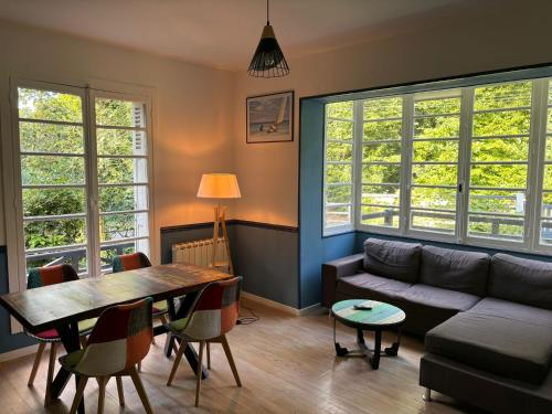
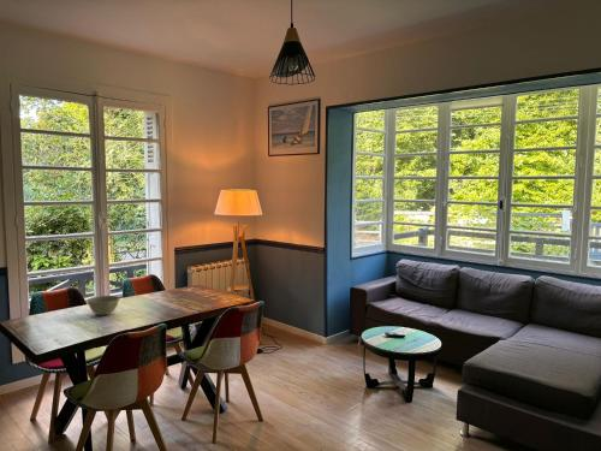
+ bowl [87,295,120,316]
